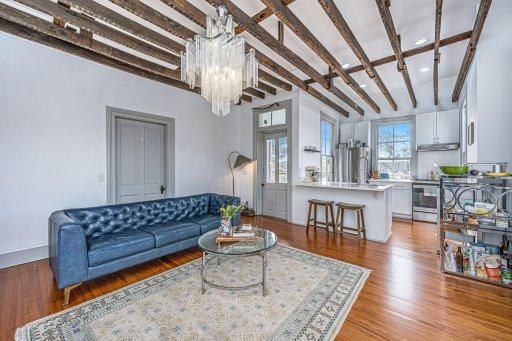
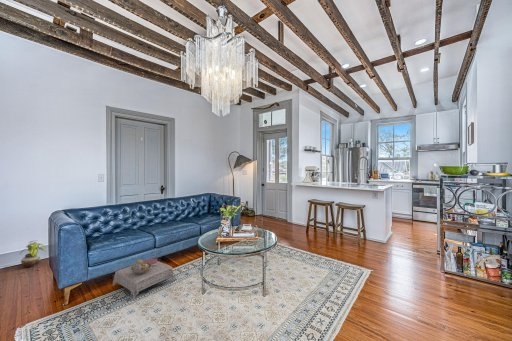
+ ottoman [112,258,175,301]
+ potted plant [19,239,47,268]
